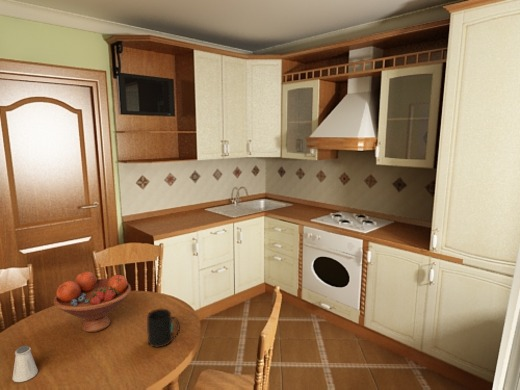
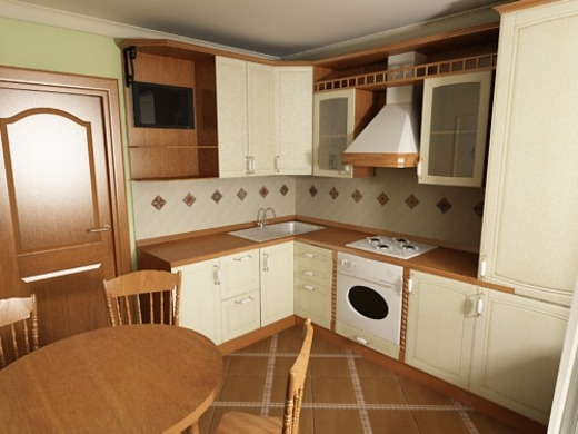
- fruit bowl [53,271,132,333]
- saltshaker [11,345,39,383]
- mug [146,308,181,348]
